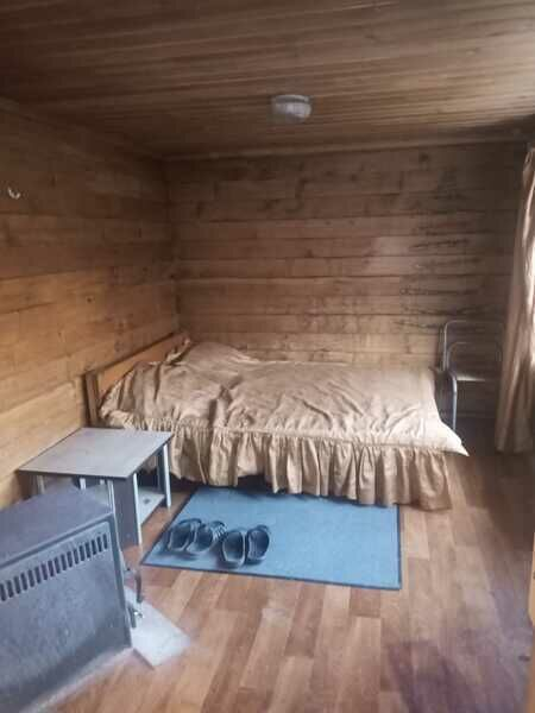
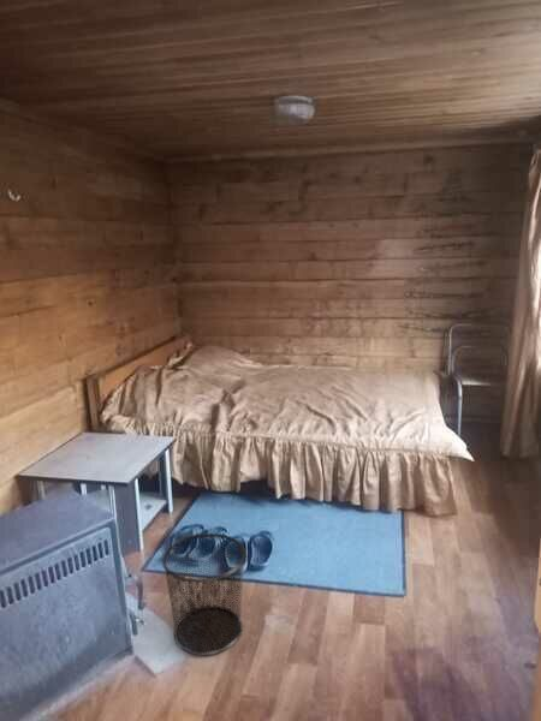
+ waste bin [161,532,246,656]
